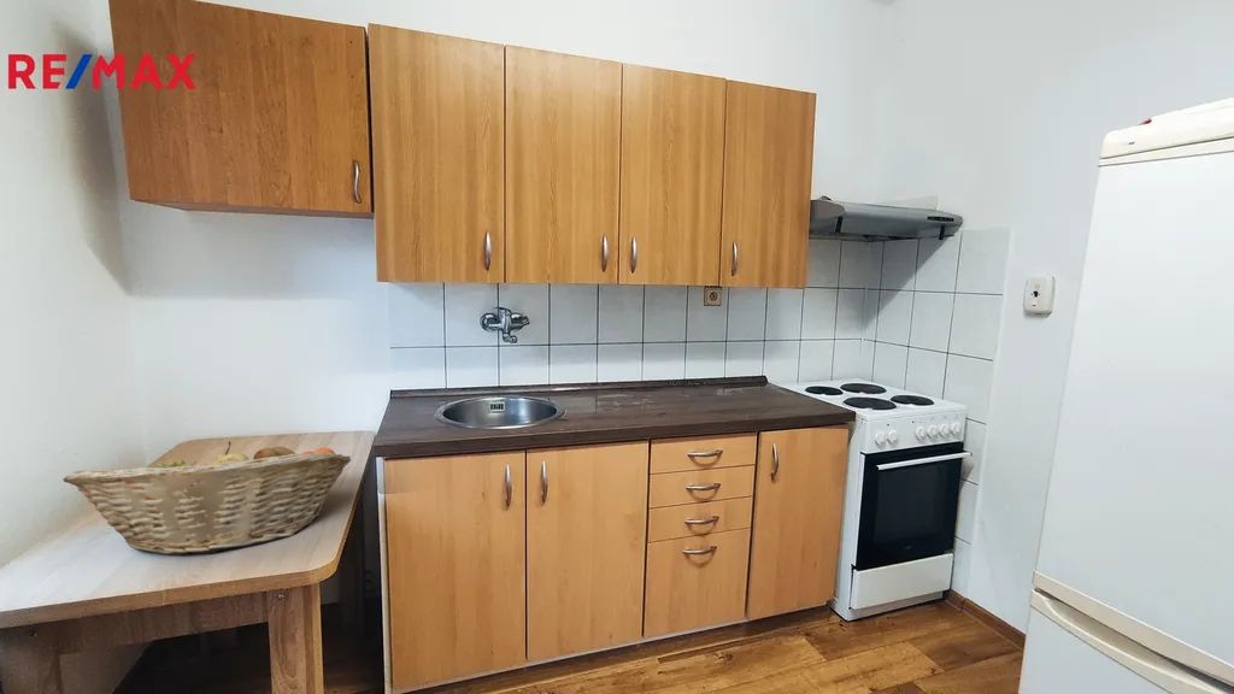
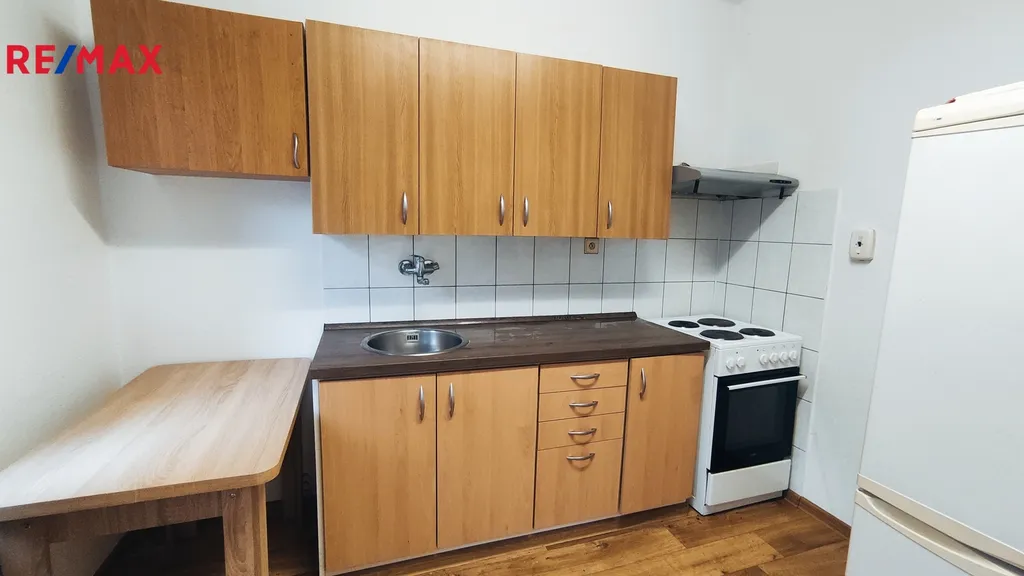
- fruit basket [61,440,352,557]
